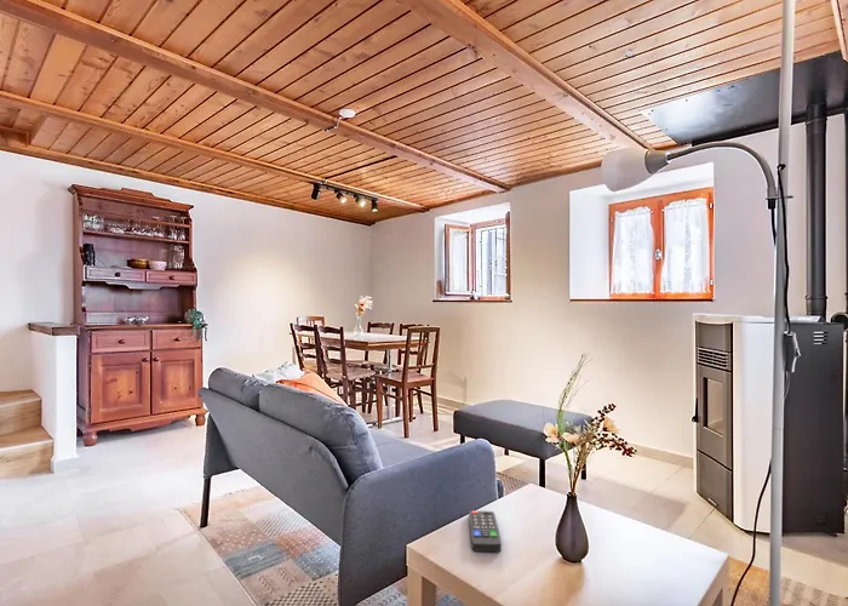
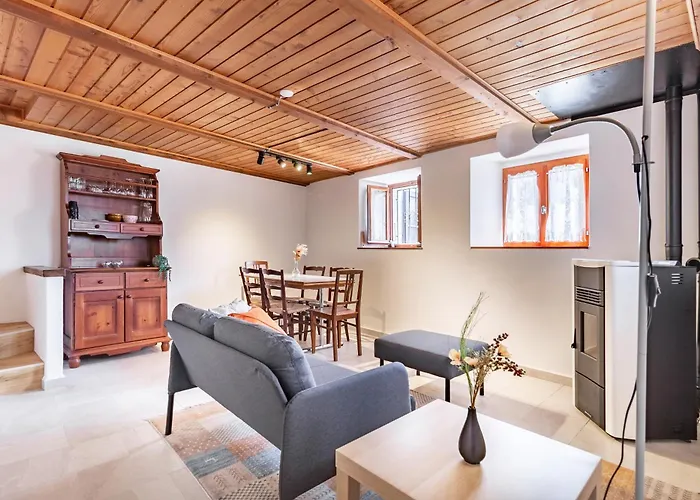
- remote control [468,509,503,553]
